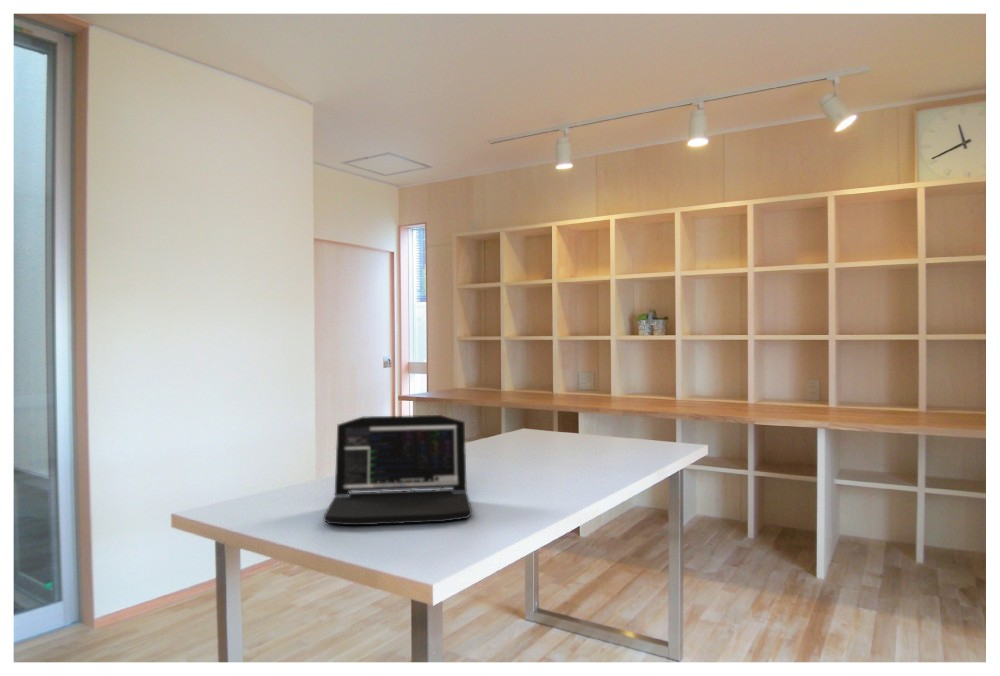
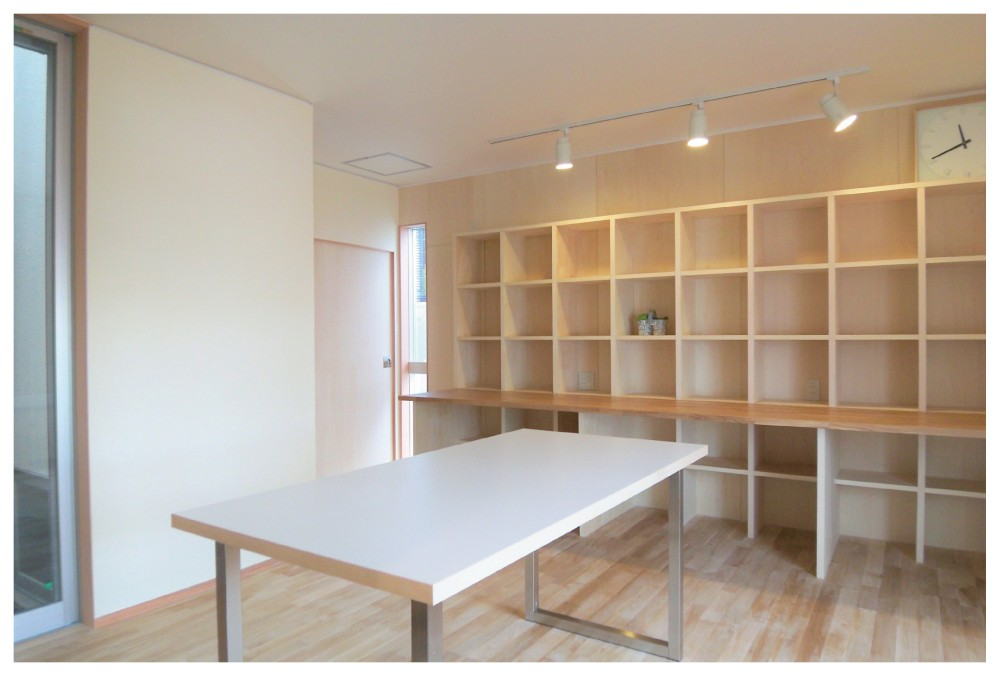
- laptop [323,414,473,526]
